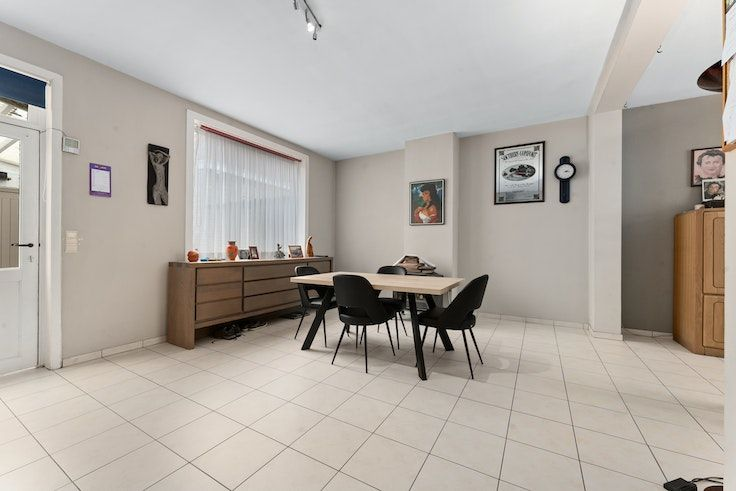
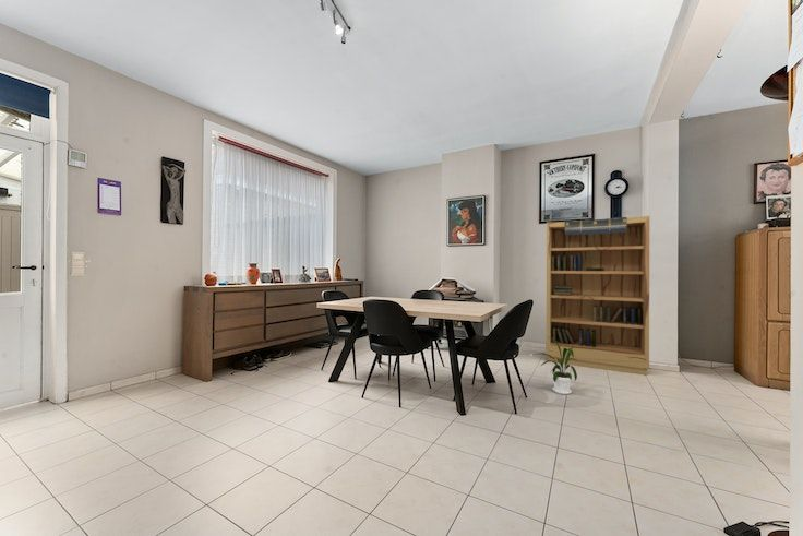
+ house plant [534,337,578,395]
+ bookshelf [546,215,650,376]
